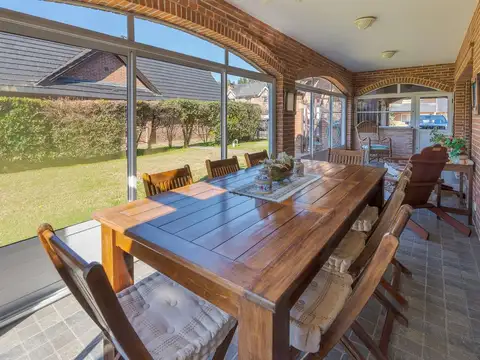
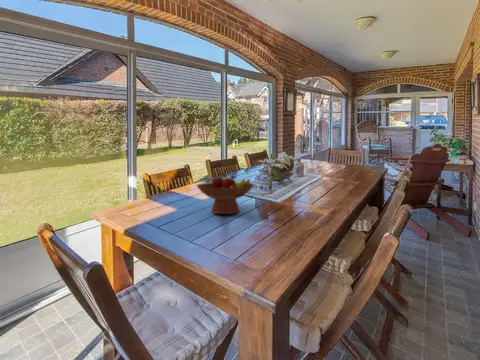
+ fruit bowl [195,172,255,215]
